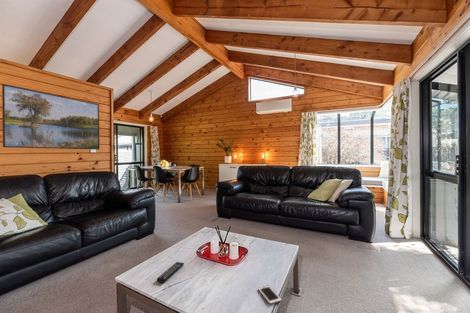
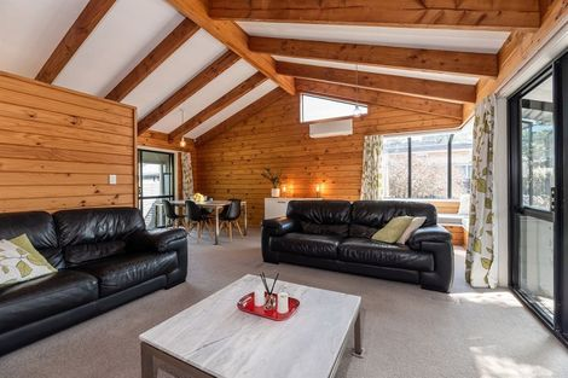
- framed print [1,83,101,150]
- remote control [156,261,185,284]
- cell phone [257,284,283,306]
